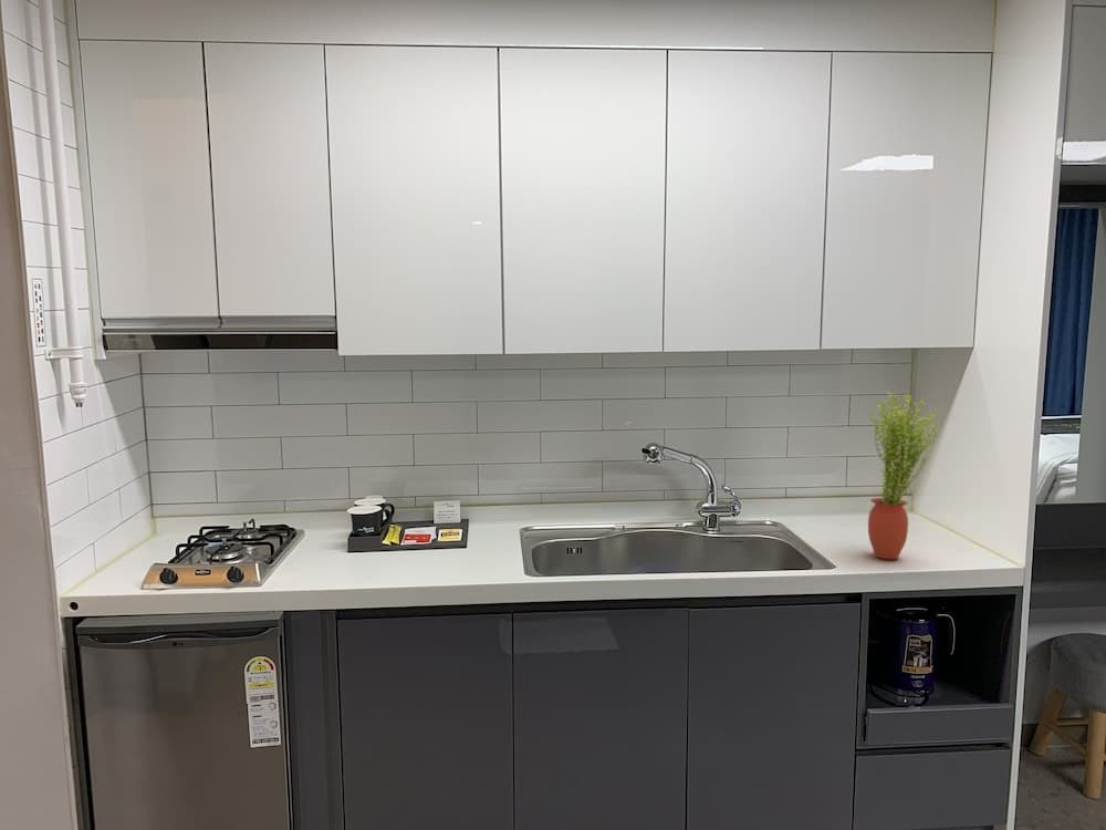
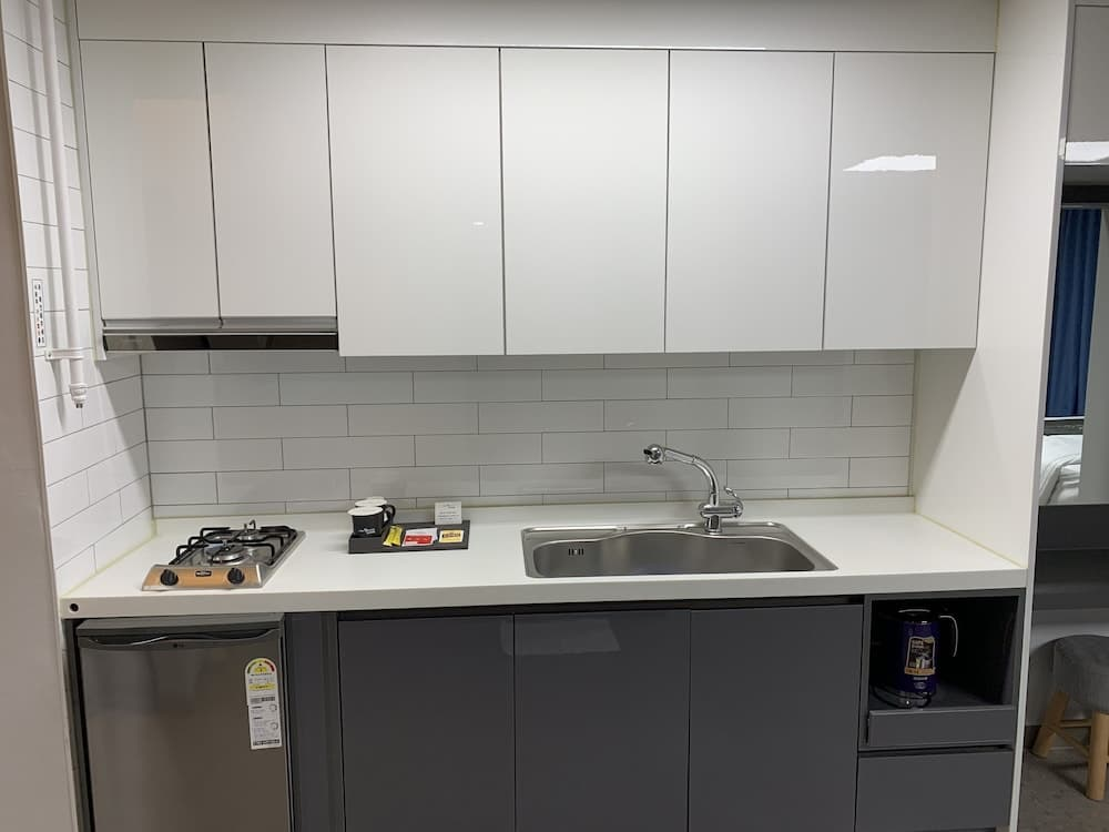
- potted plant [867,391,940,561]
